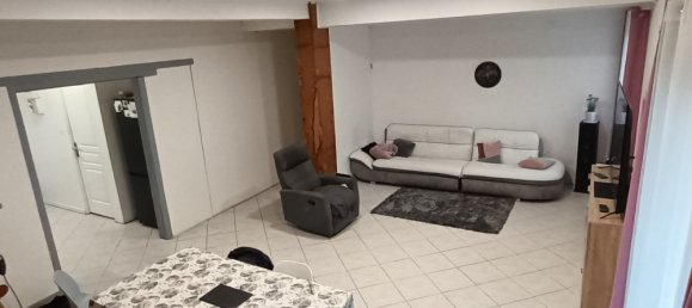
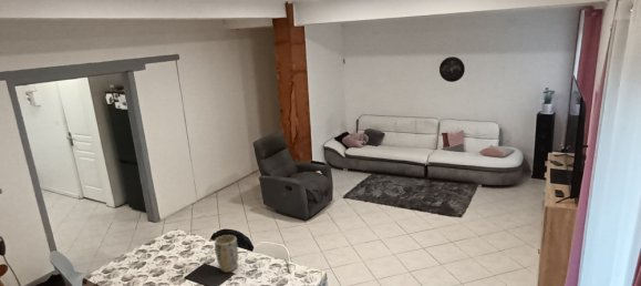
+ plant pot [214,234,239,274]
